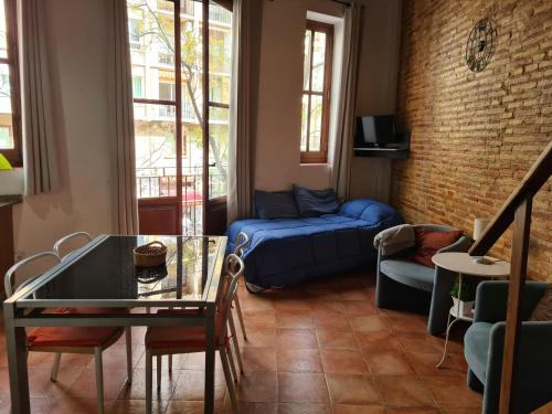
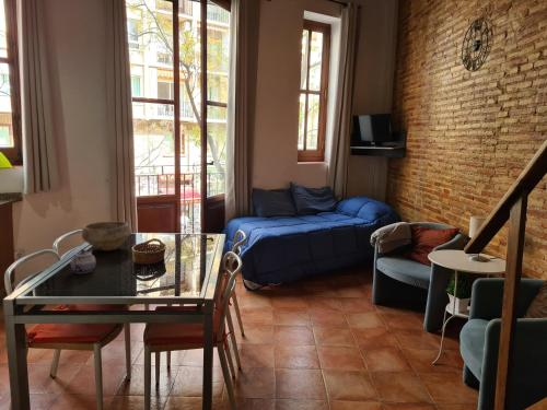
+ teapot [70,248,96,274]
+ bowl [81,221,132,251]
